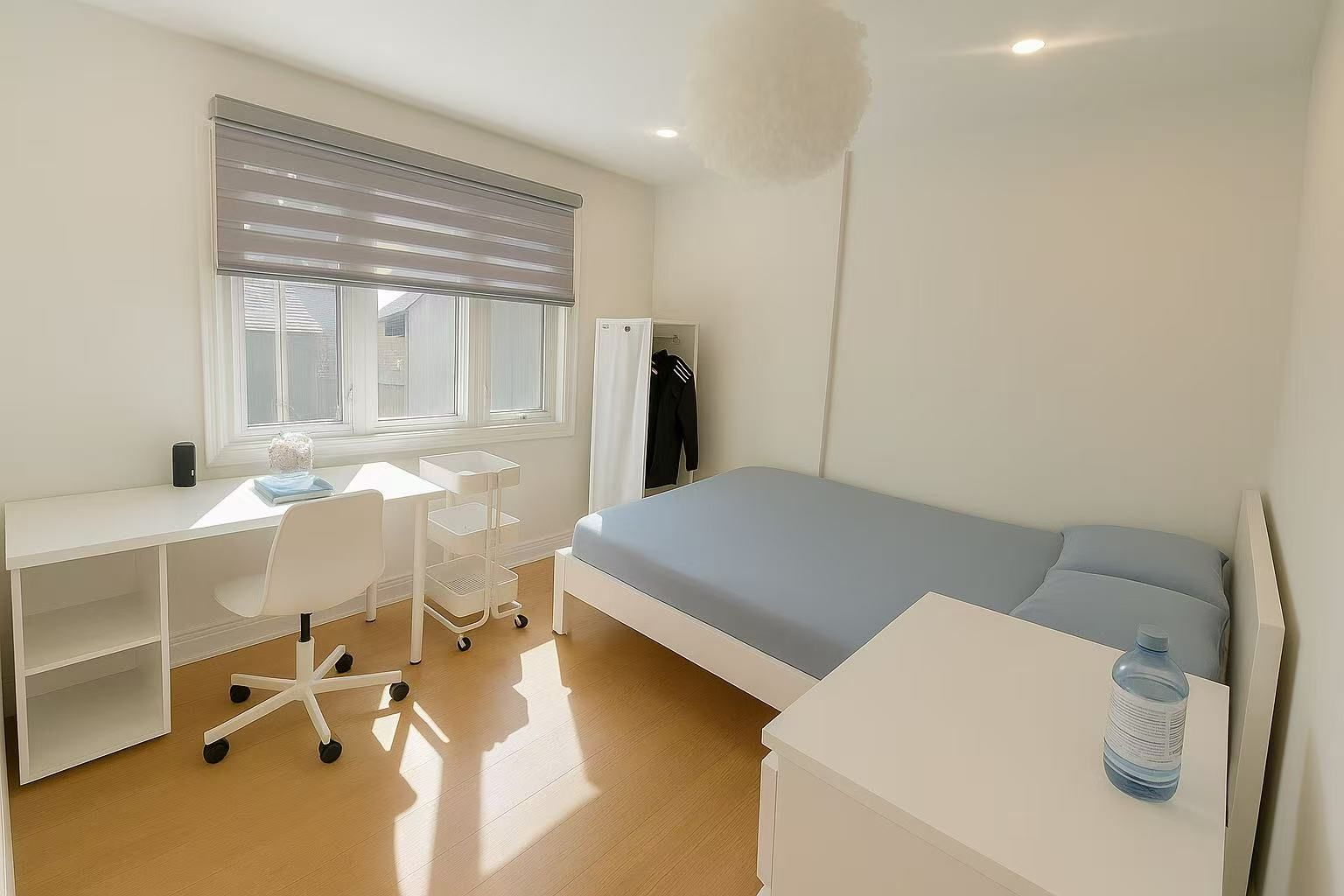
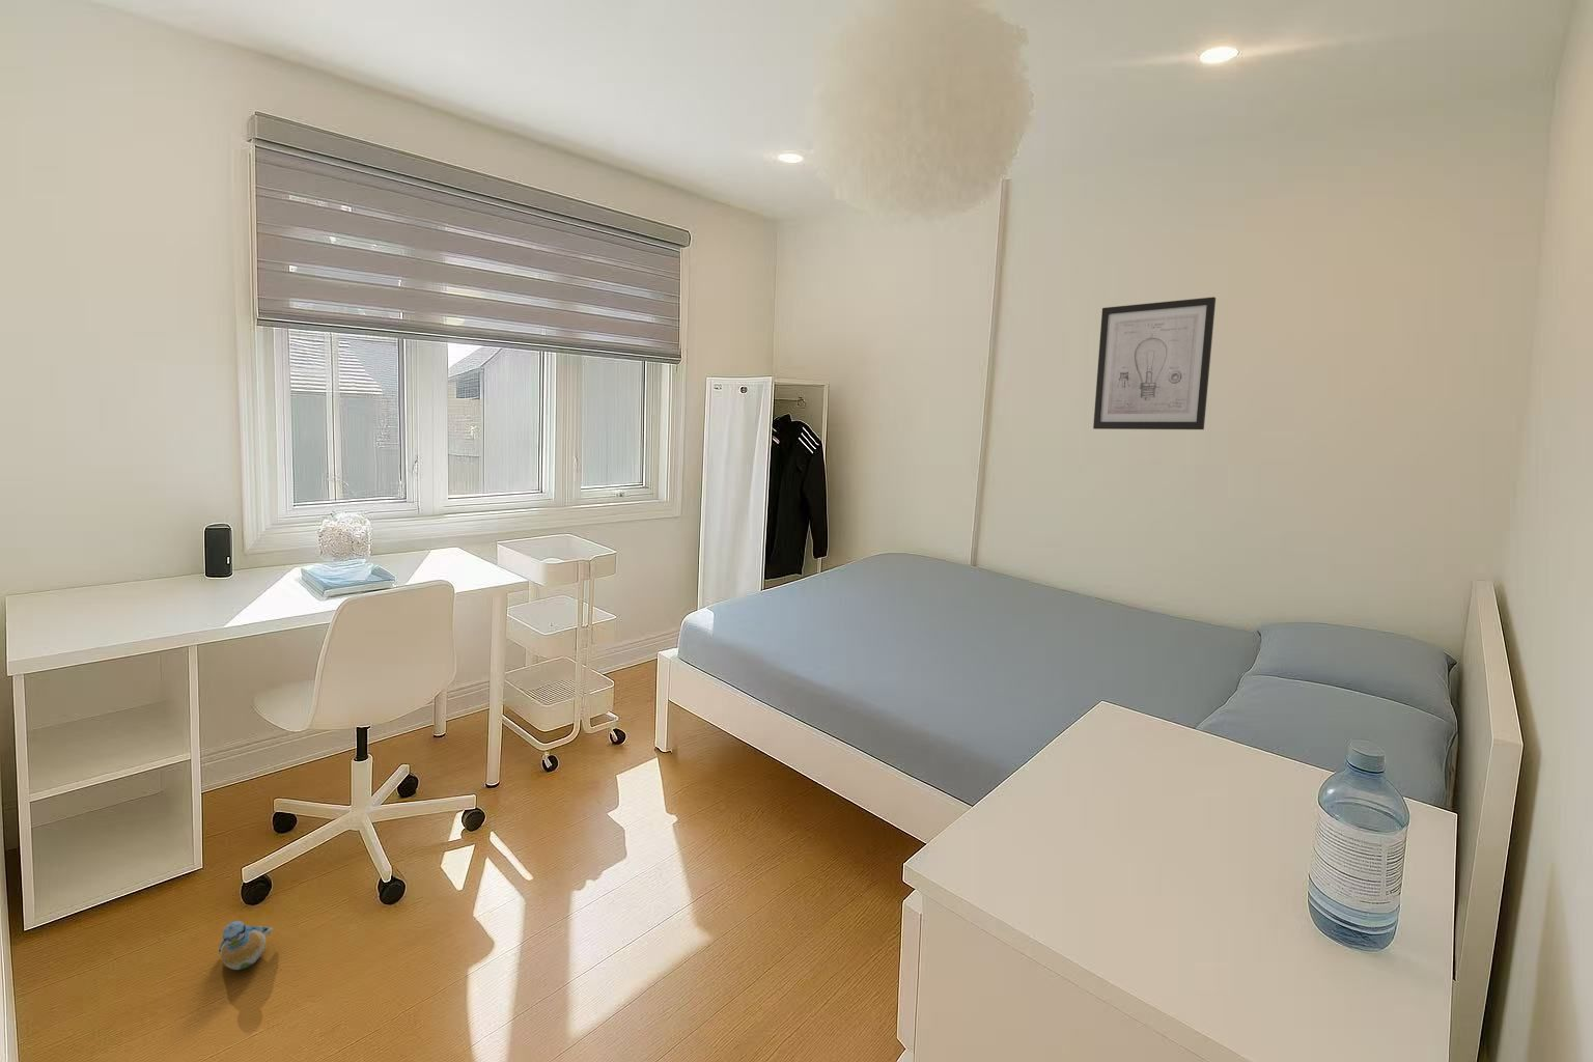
+ wall art [1092,295,1216,430]
+ plush toy [218,920,274,971]
